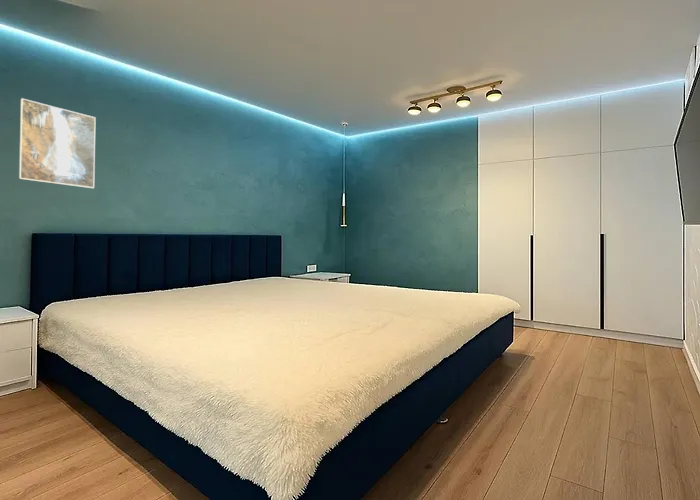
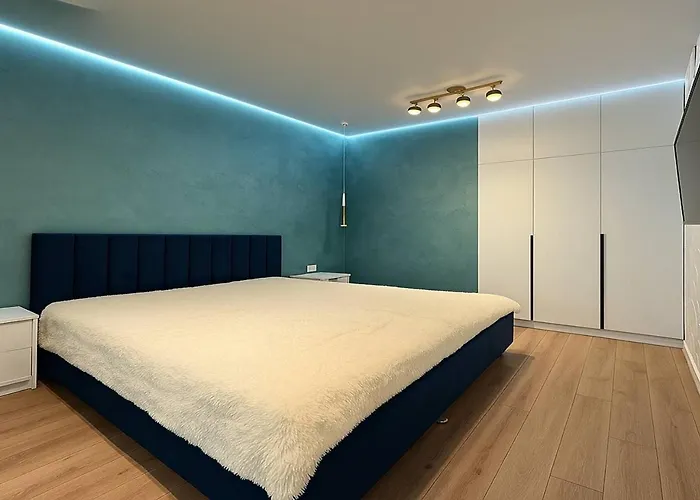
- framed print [18,97,97,189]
